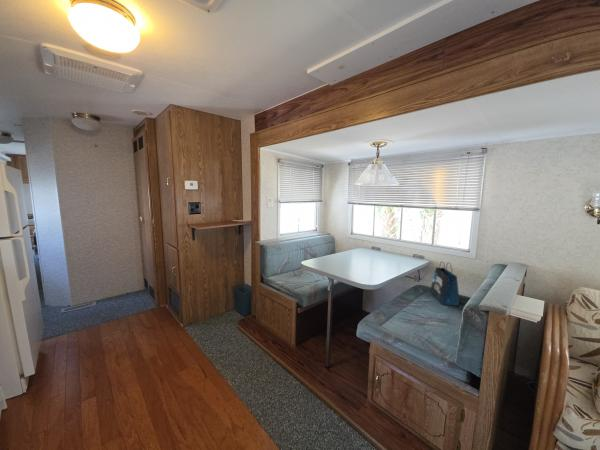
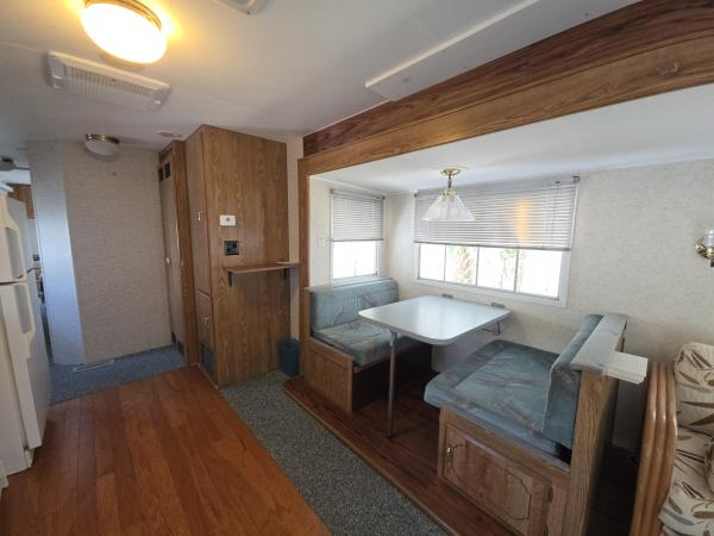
- tote bag [429,261,460,306]
